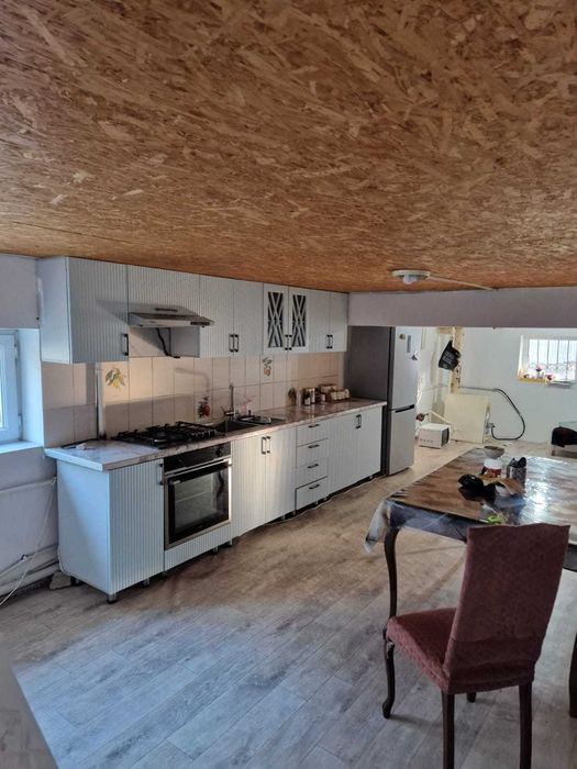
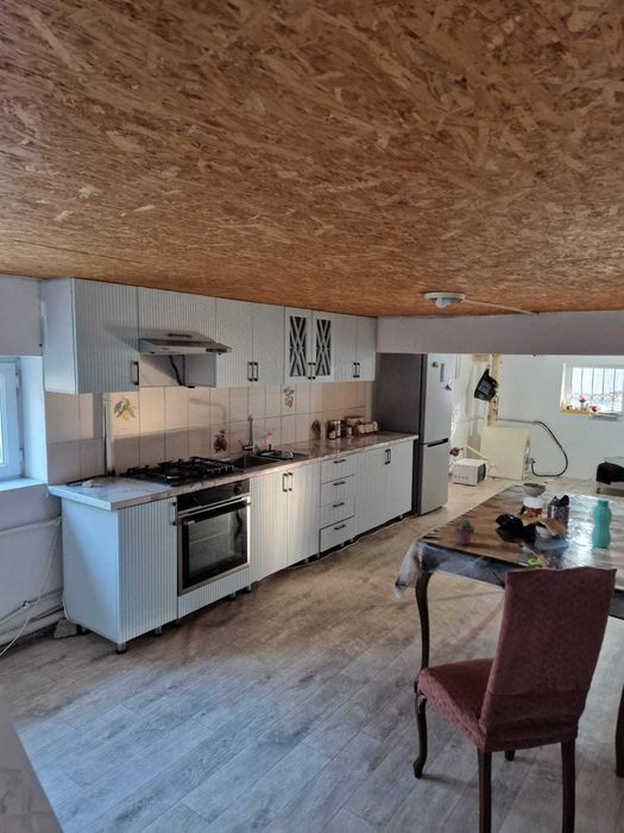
+ bottle [591,497,613,549]
+ potted succulent [454,518,475,546]
